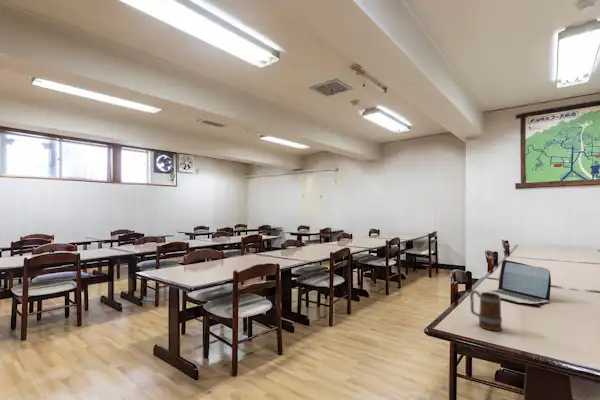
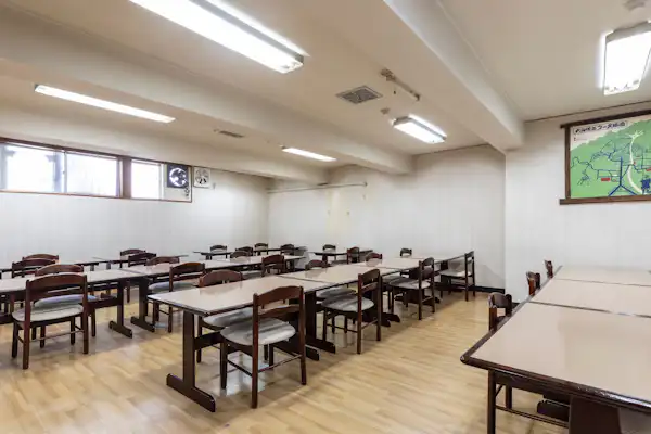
- mug [469,289,503,332]
- laptop [487,259,552,306]
